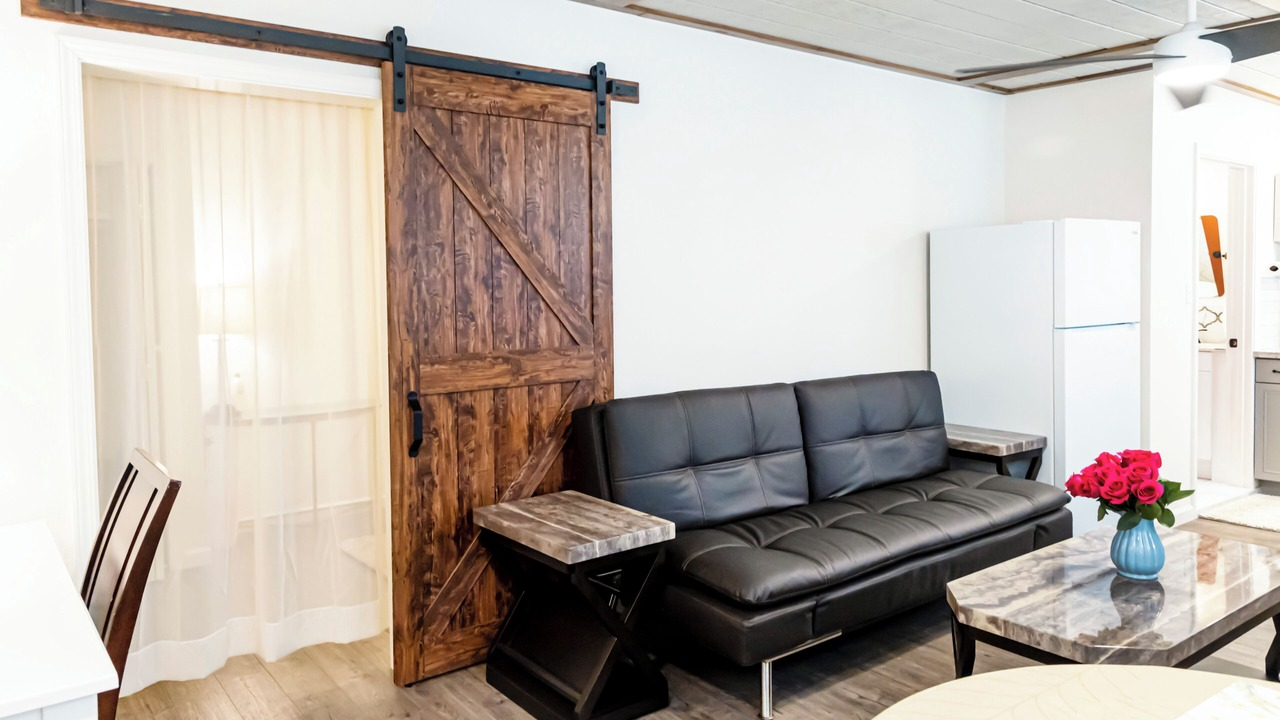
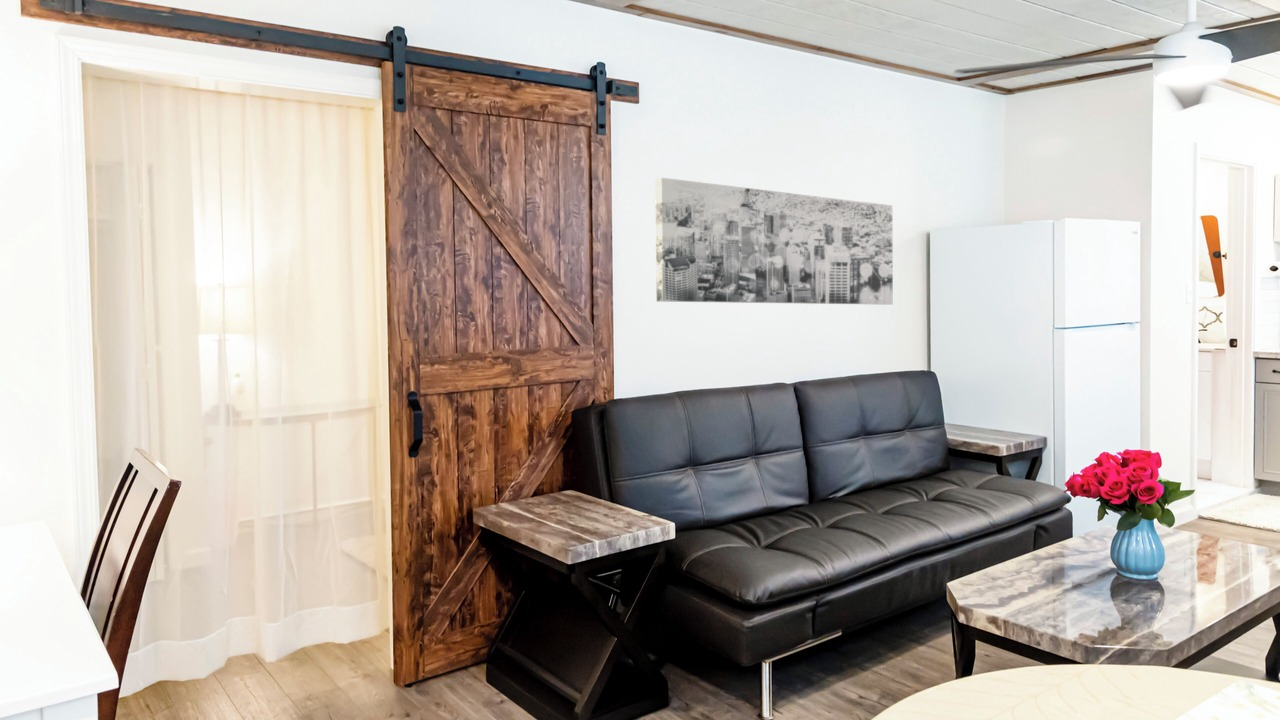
+ wall art [654,177,894,306]
